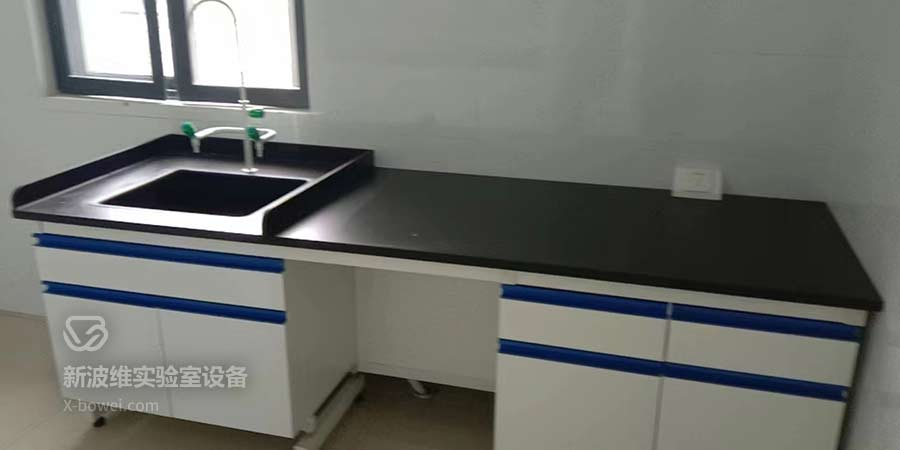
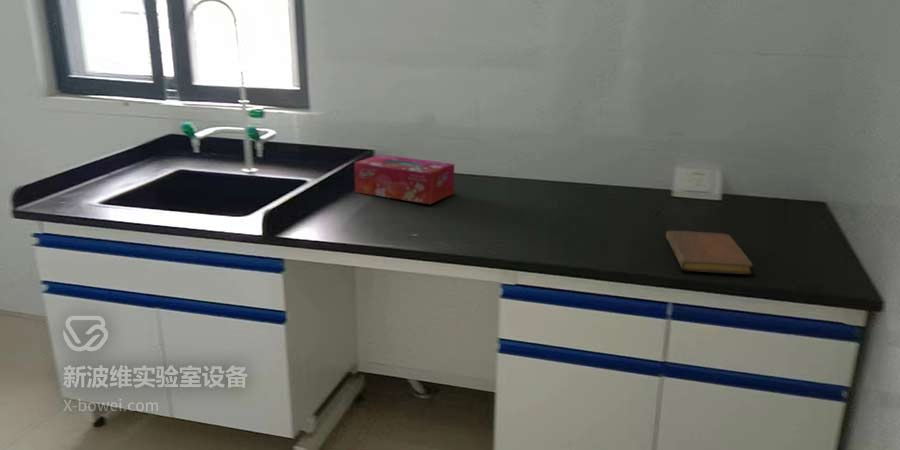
+ tissue box [353,154,455,205]
+ notebook [665,230,754,275]
